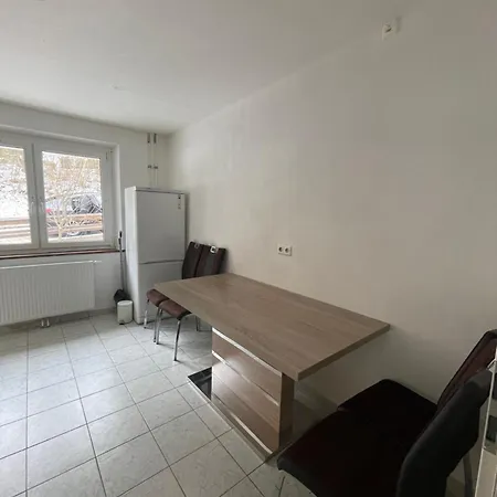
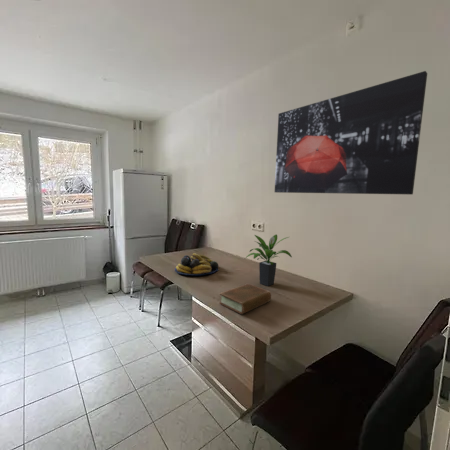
+ potted plant [245,234,293,287]
+ fruit bowl [174,253,219,276]
+ wall art [274,70,428,196]
+ book [218,282,272,315]
